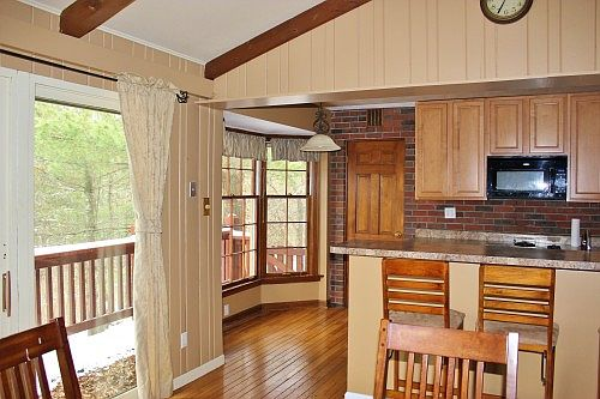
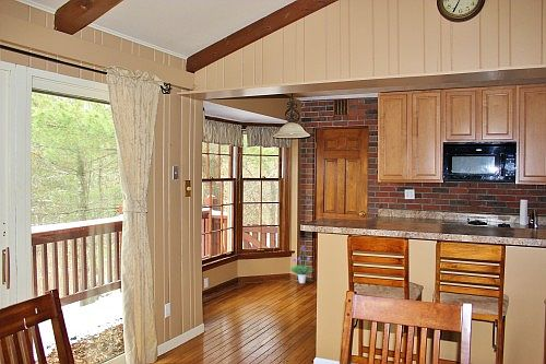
+ potted plant [289,245,316,284]
